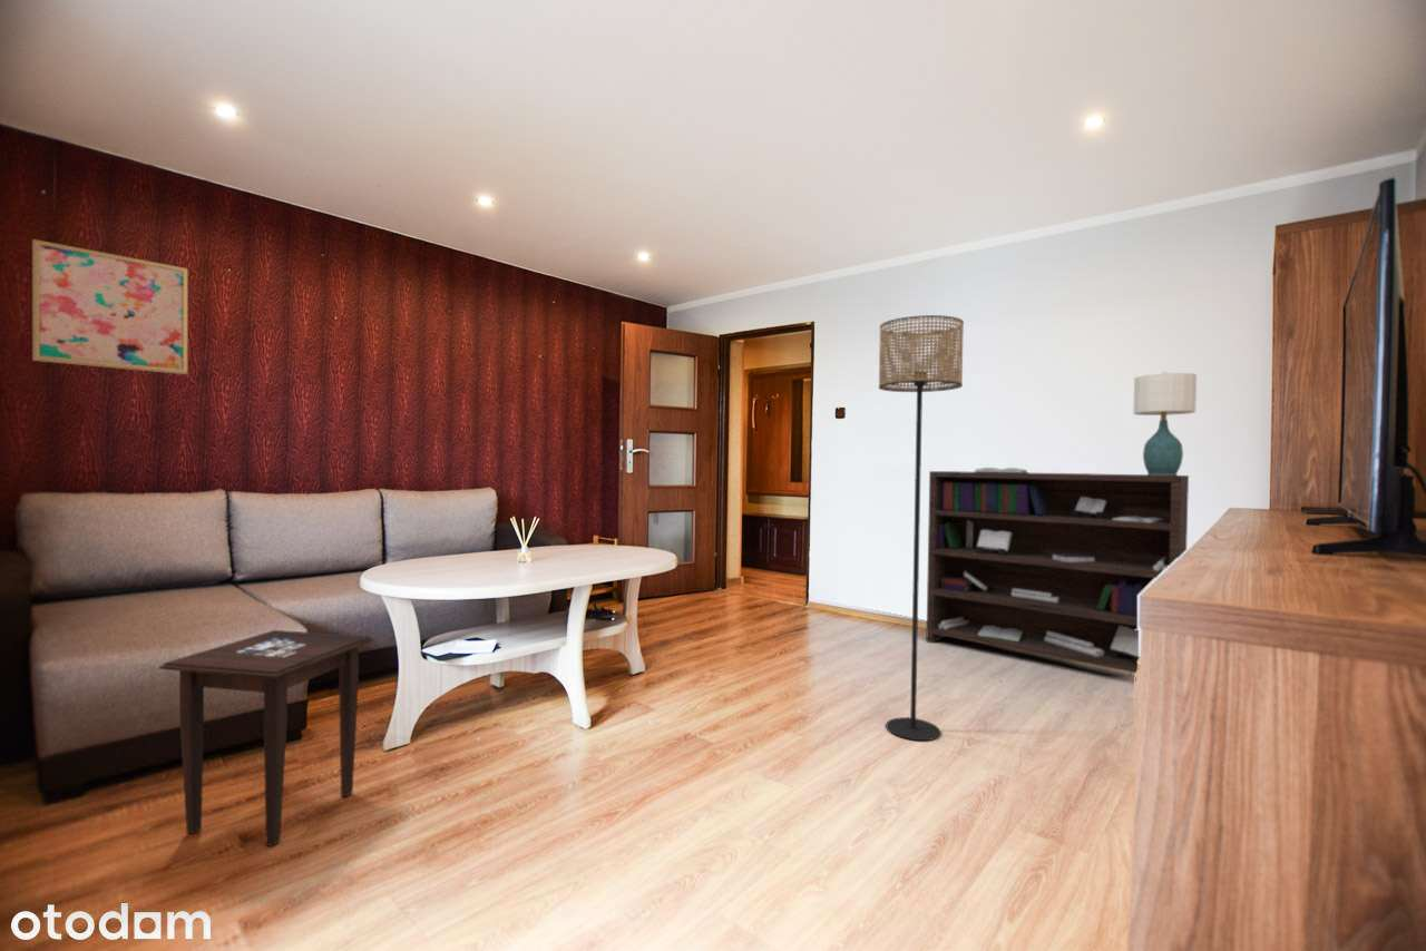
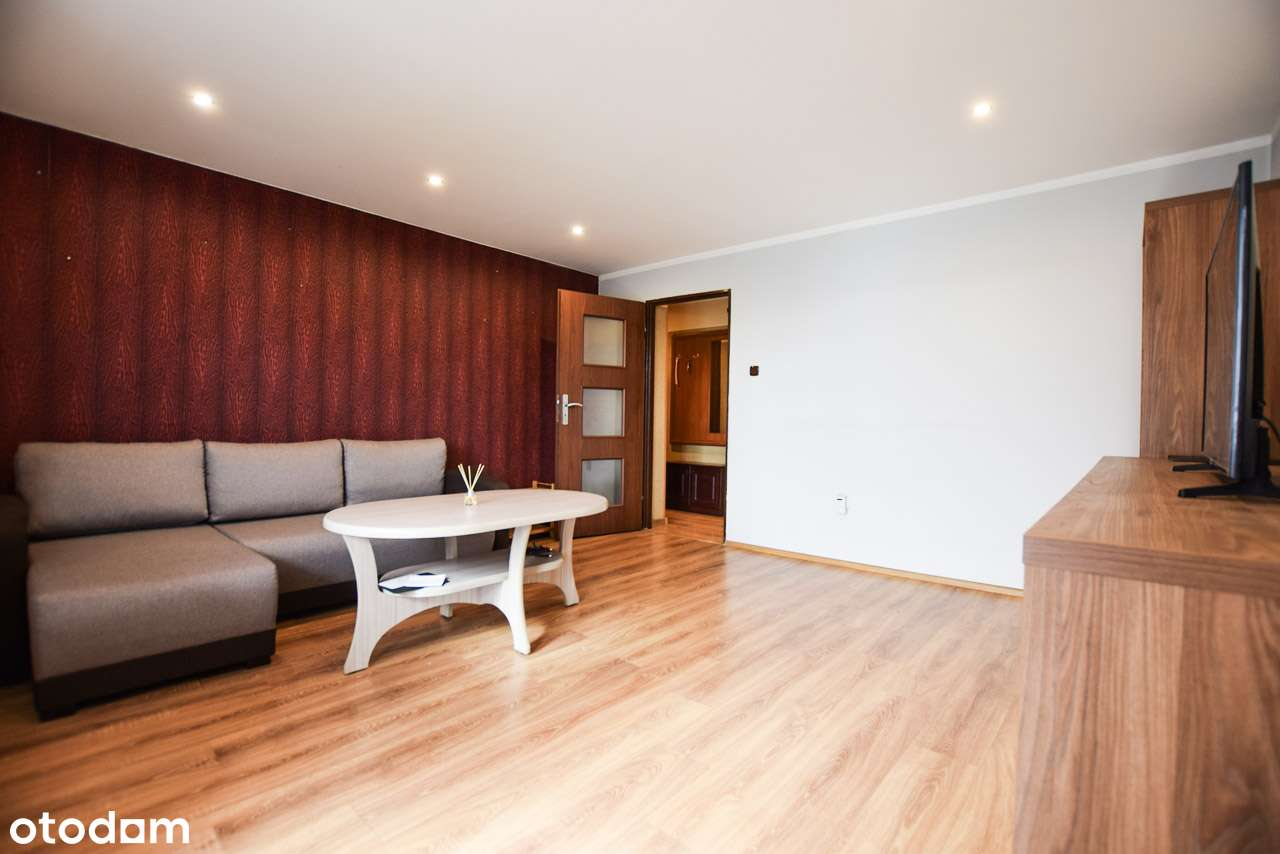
- table lamp [1133,372,1198,476]
- wall art [31,238,189,375]
- floor lamp [878,314,965,742]
- bookshelf [925,467,1190,674]
- side table [158,629,375,847]
